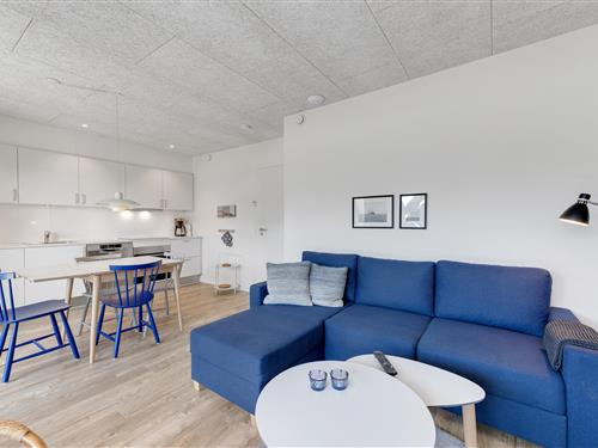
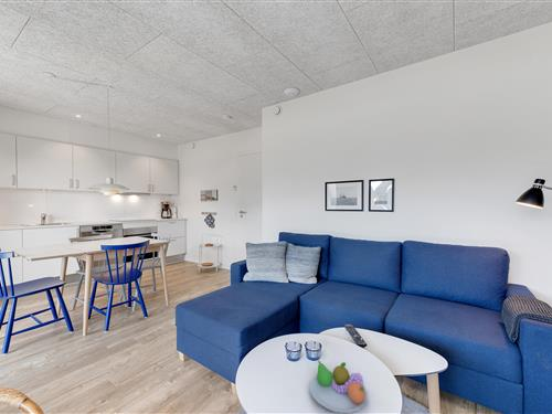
+ fruit bowl [309,360,369,414]
